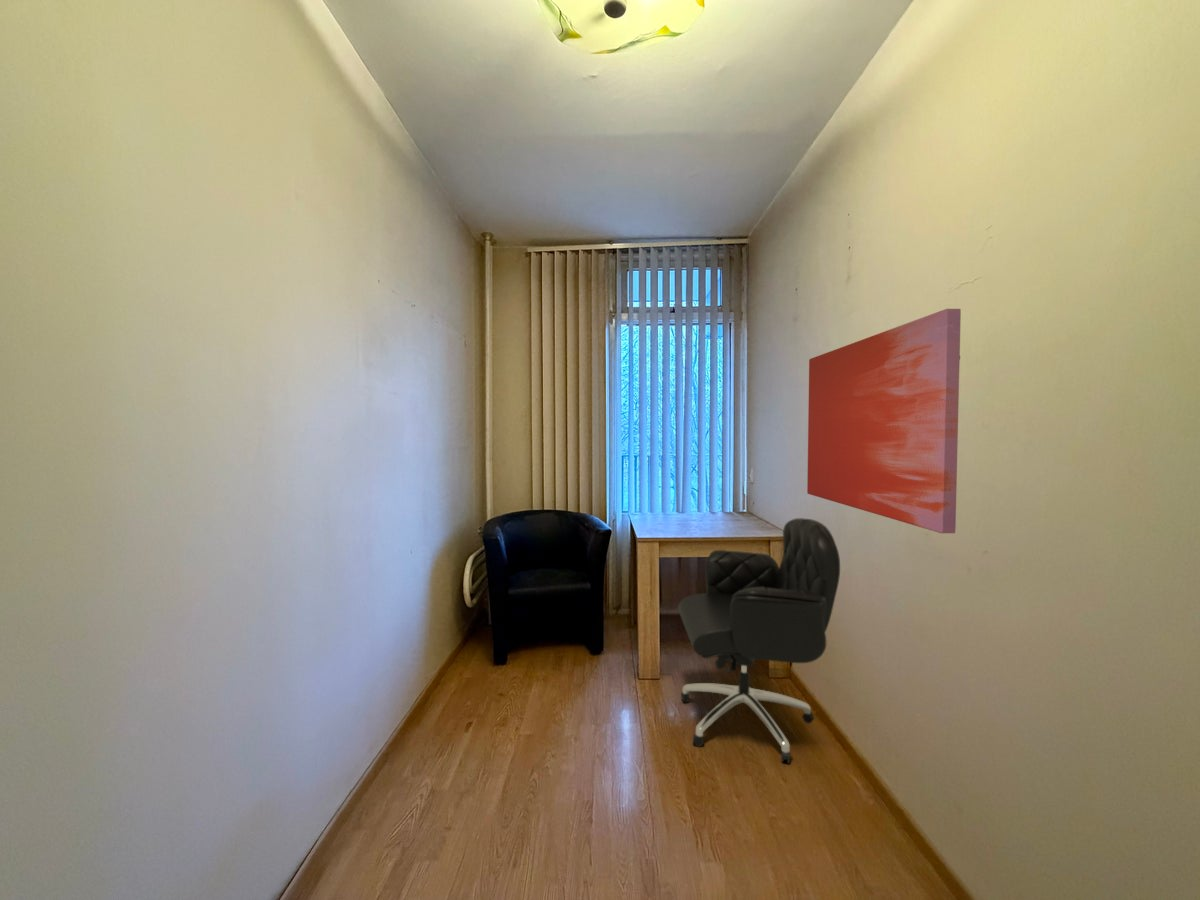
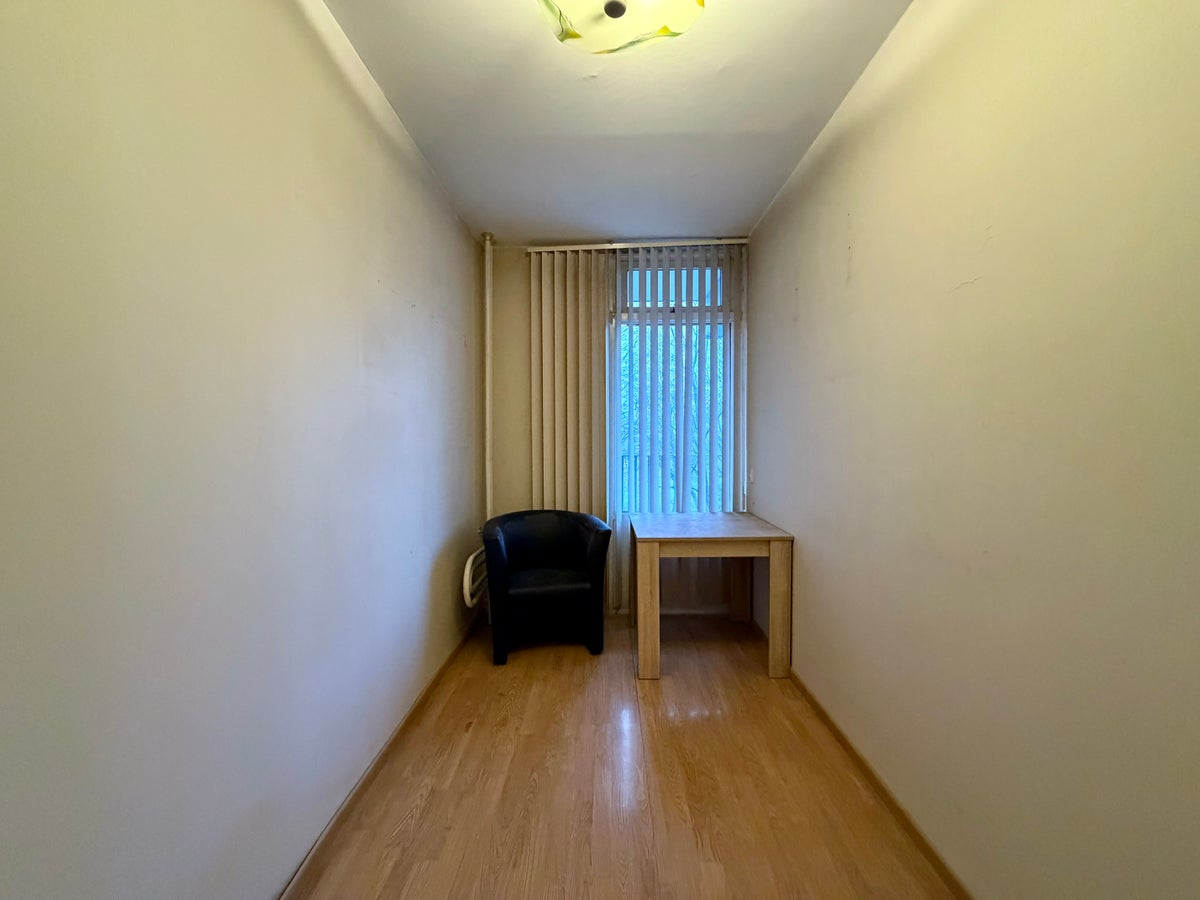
- wall art [806,308,962,534]
- office chair [677,517,841,765]
